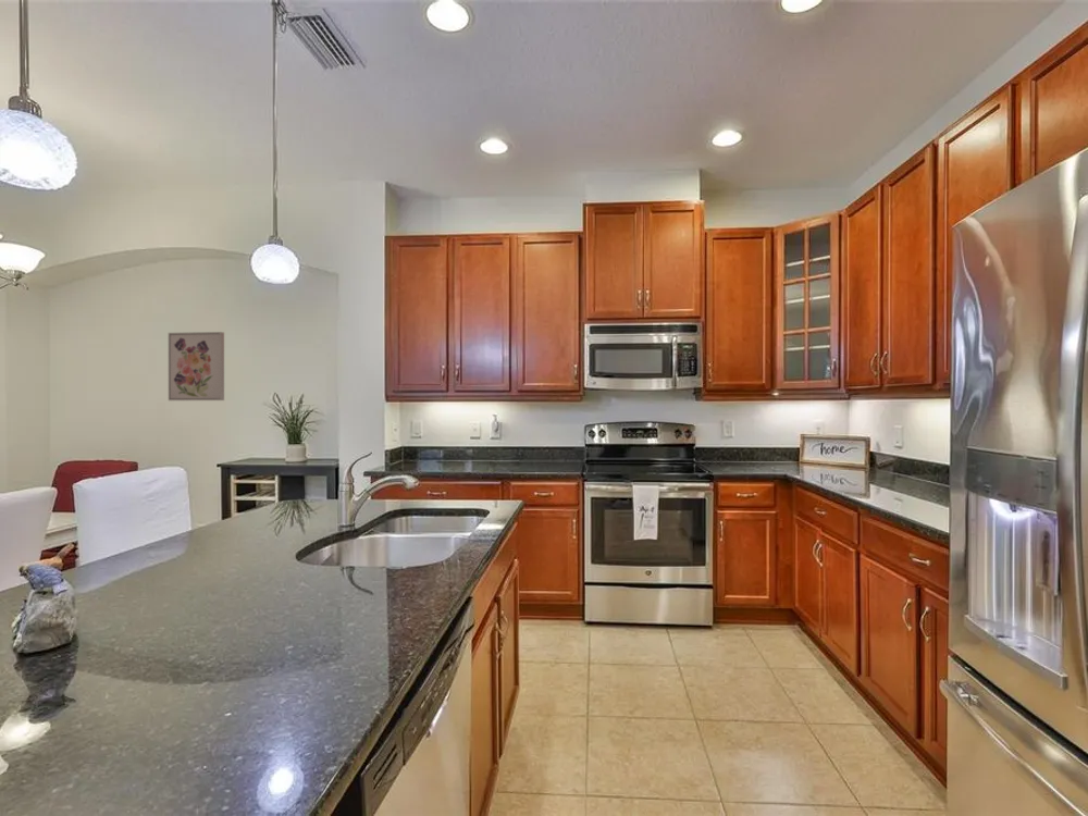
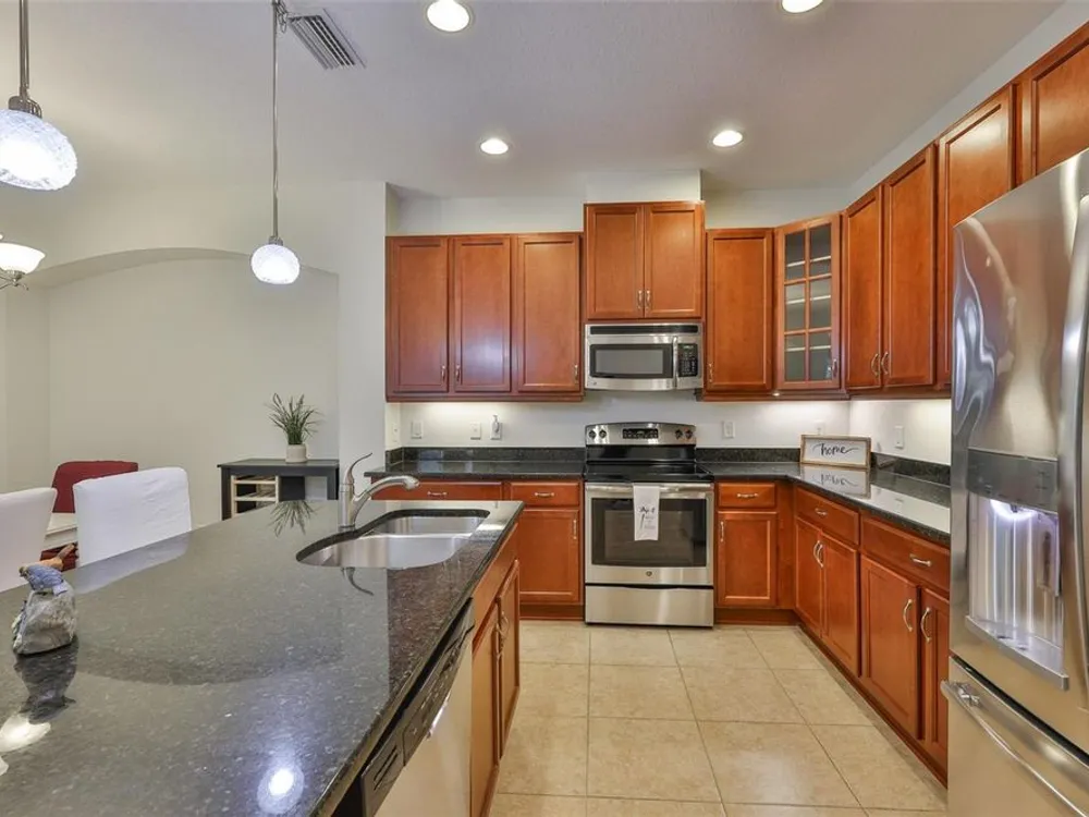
- wall art [168,331,225,401]
